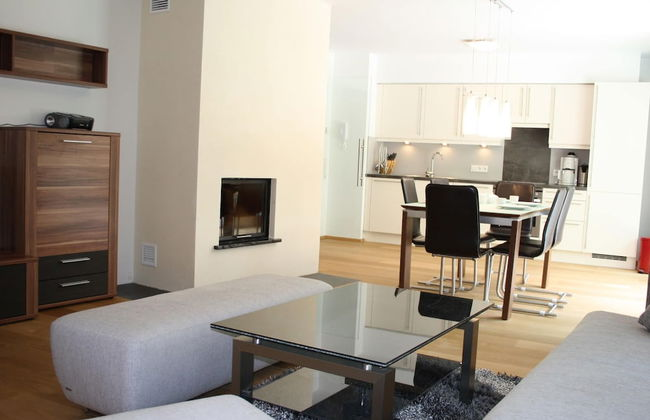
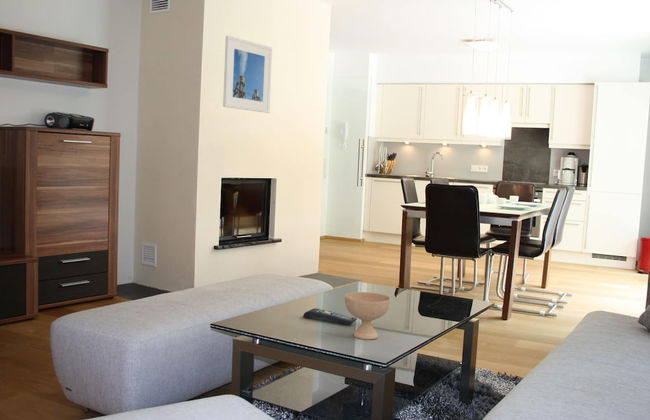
+ remote control [302,307,358,326]
+ bowl [344,291,392,341]
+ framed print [222,35,273,114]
